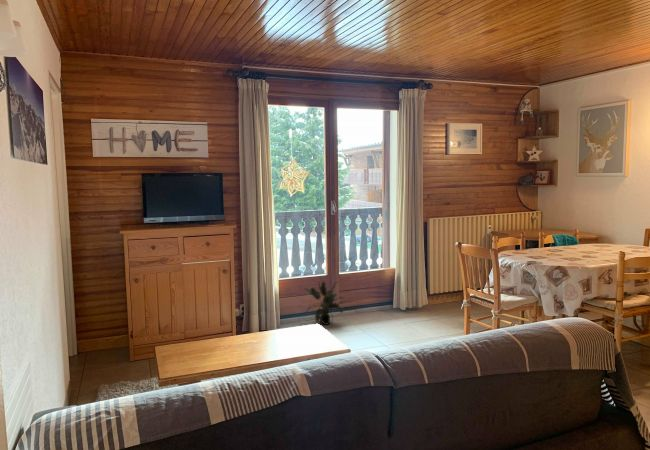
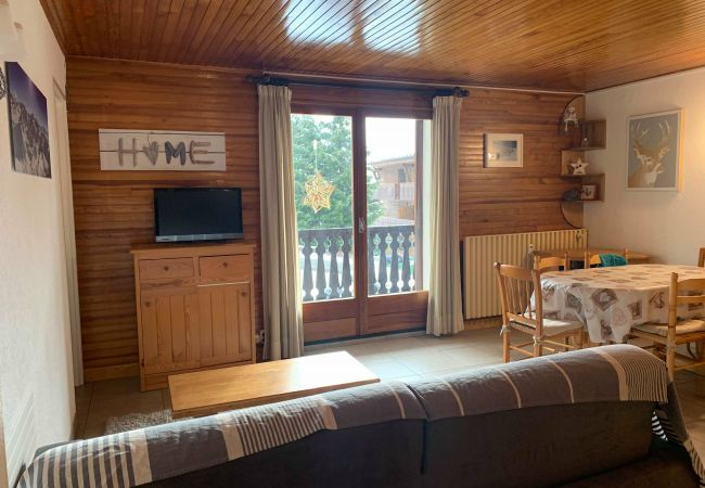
- potted plant [303,280,345,326]
